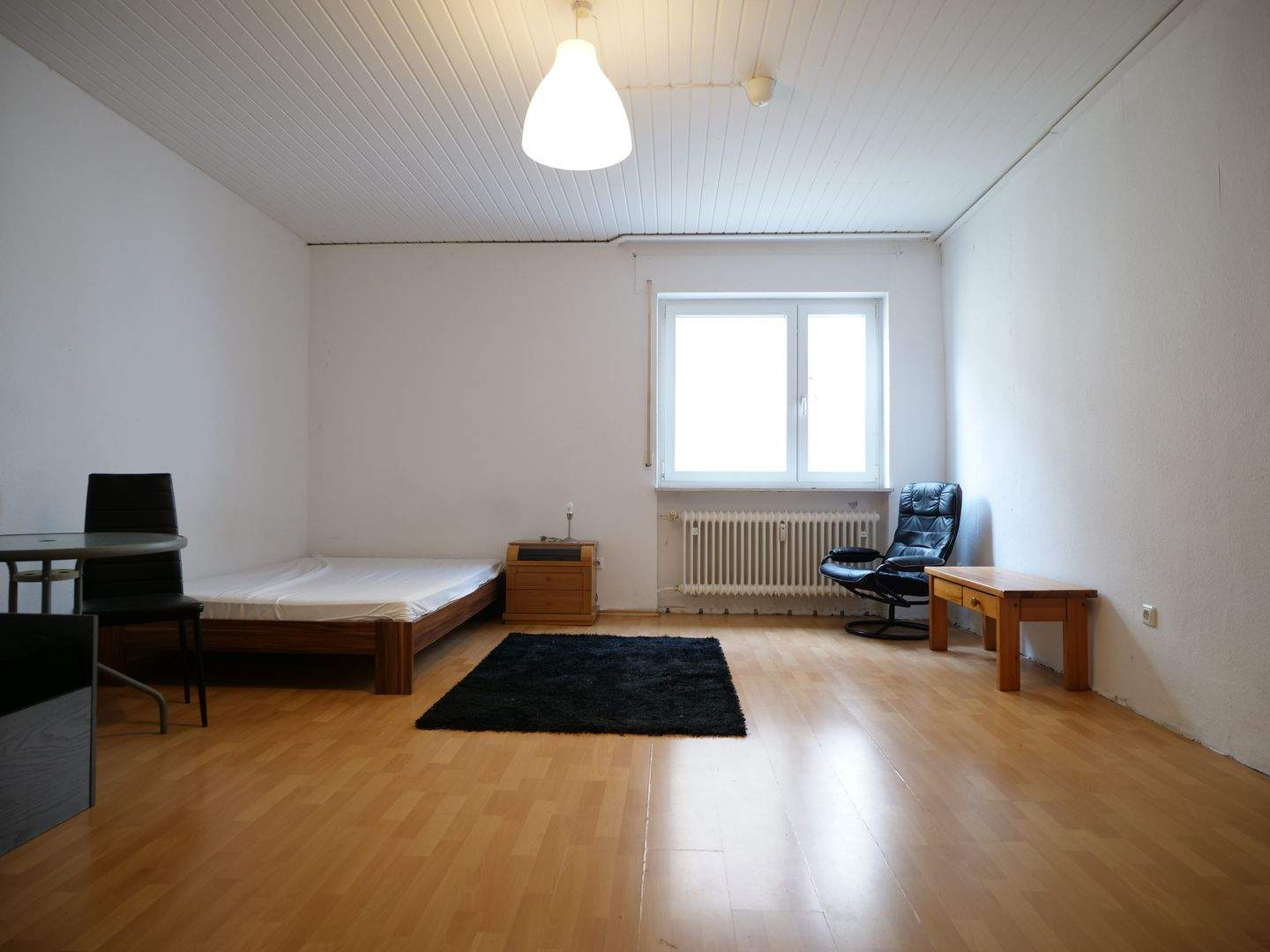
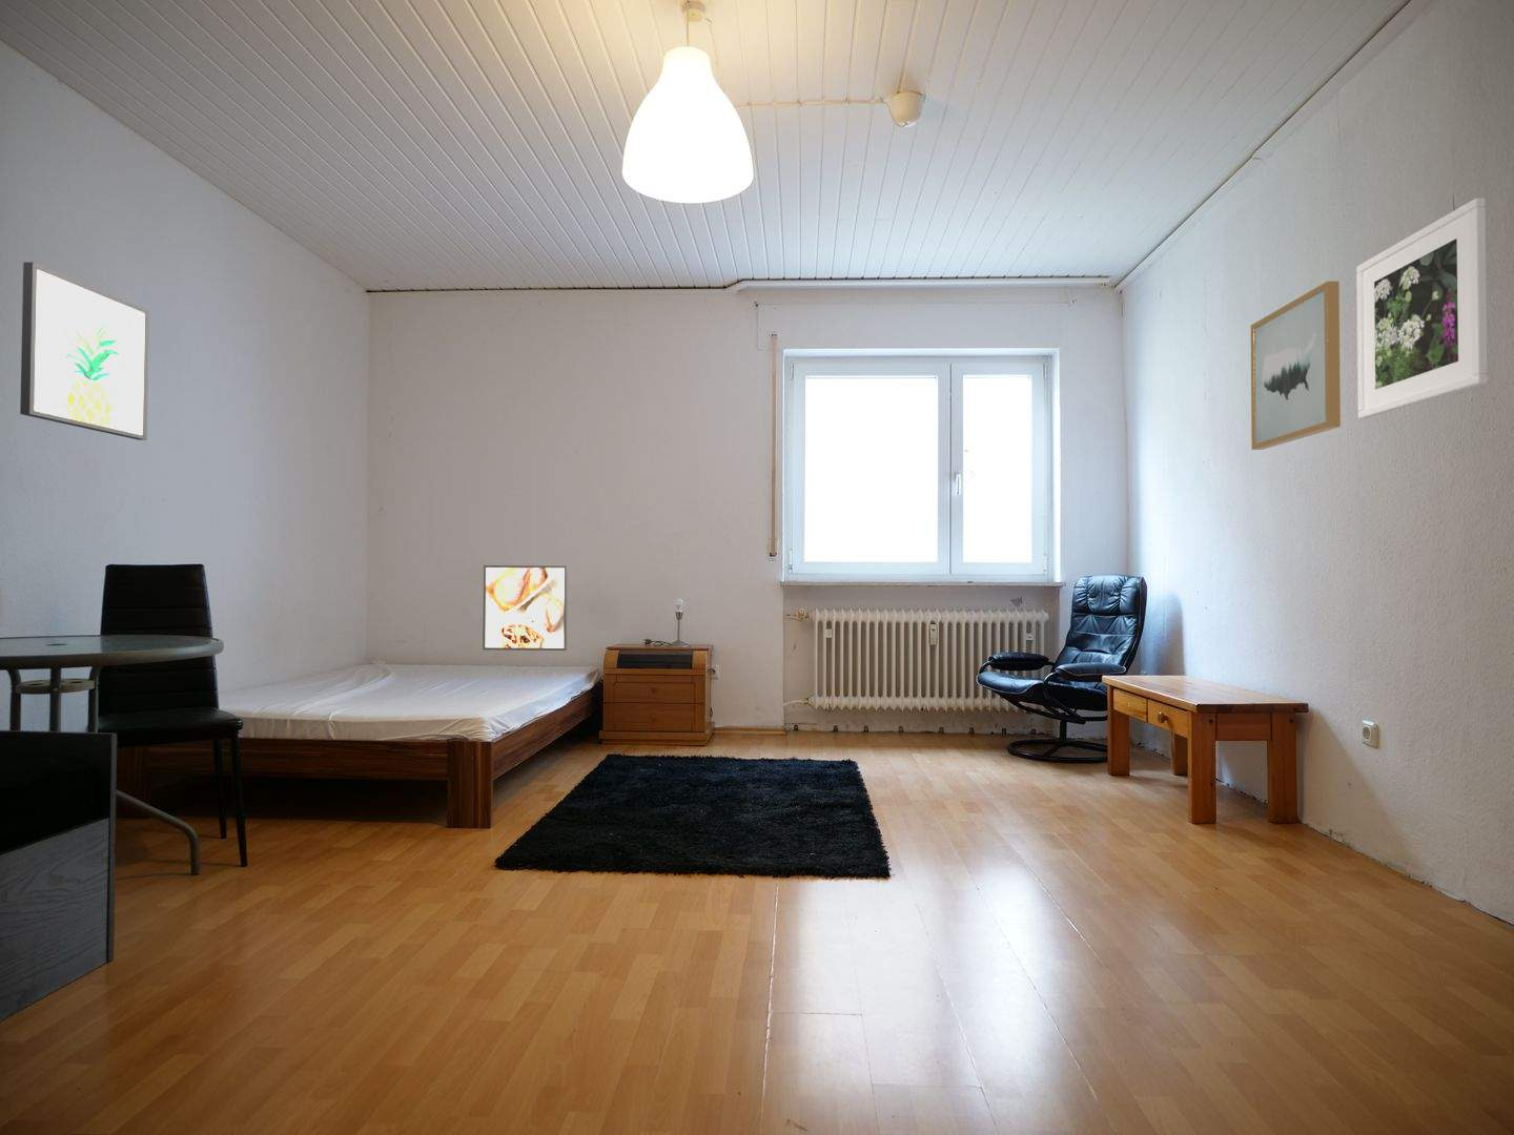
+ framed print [1355,197,1489,420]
+ wall art [19,261,150,441]
+ wall art [1251,280,1341,451]
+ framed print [482,564,569,652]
